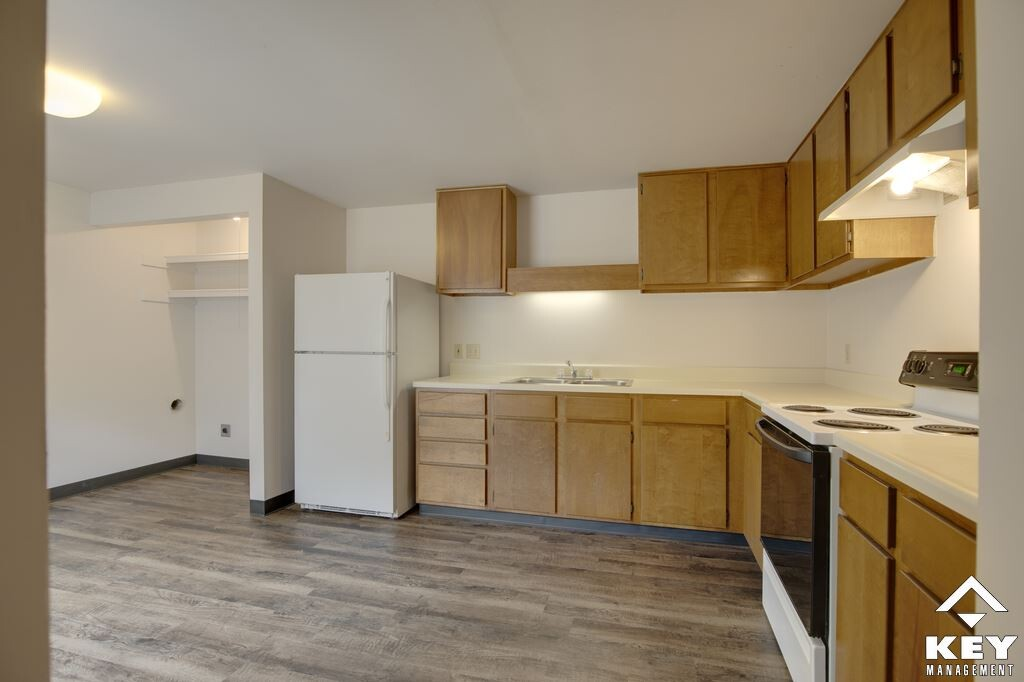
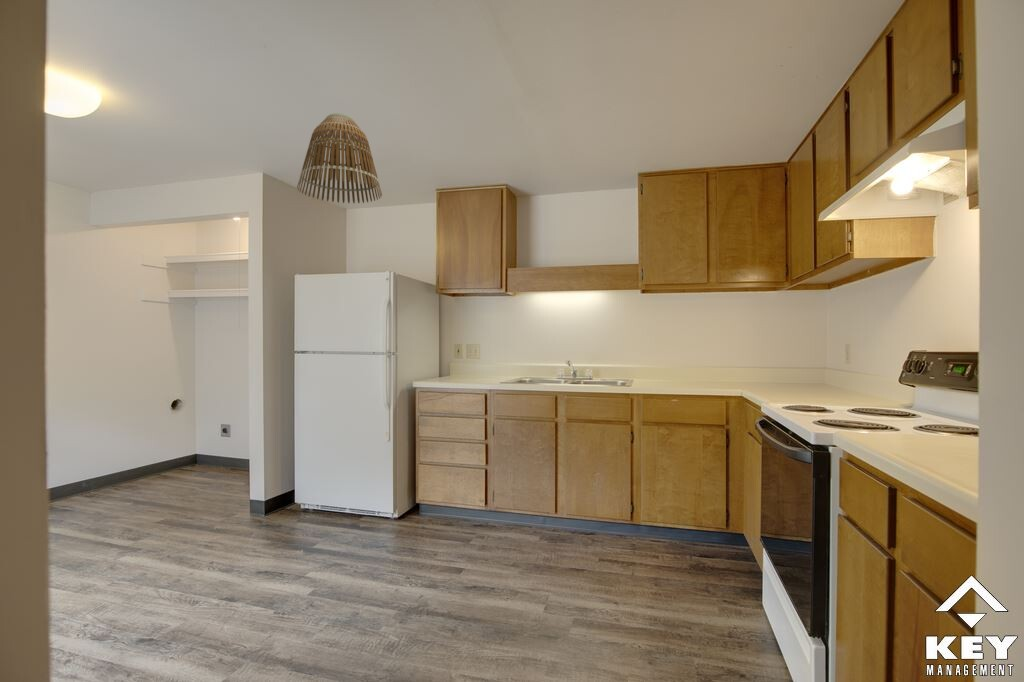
+ lamp shade [296,112,383,204]
